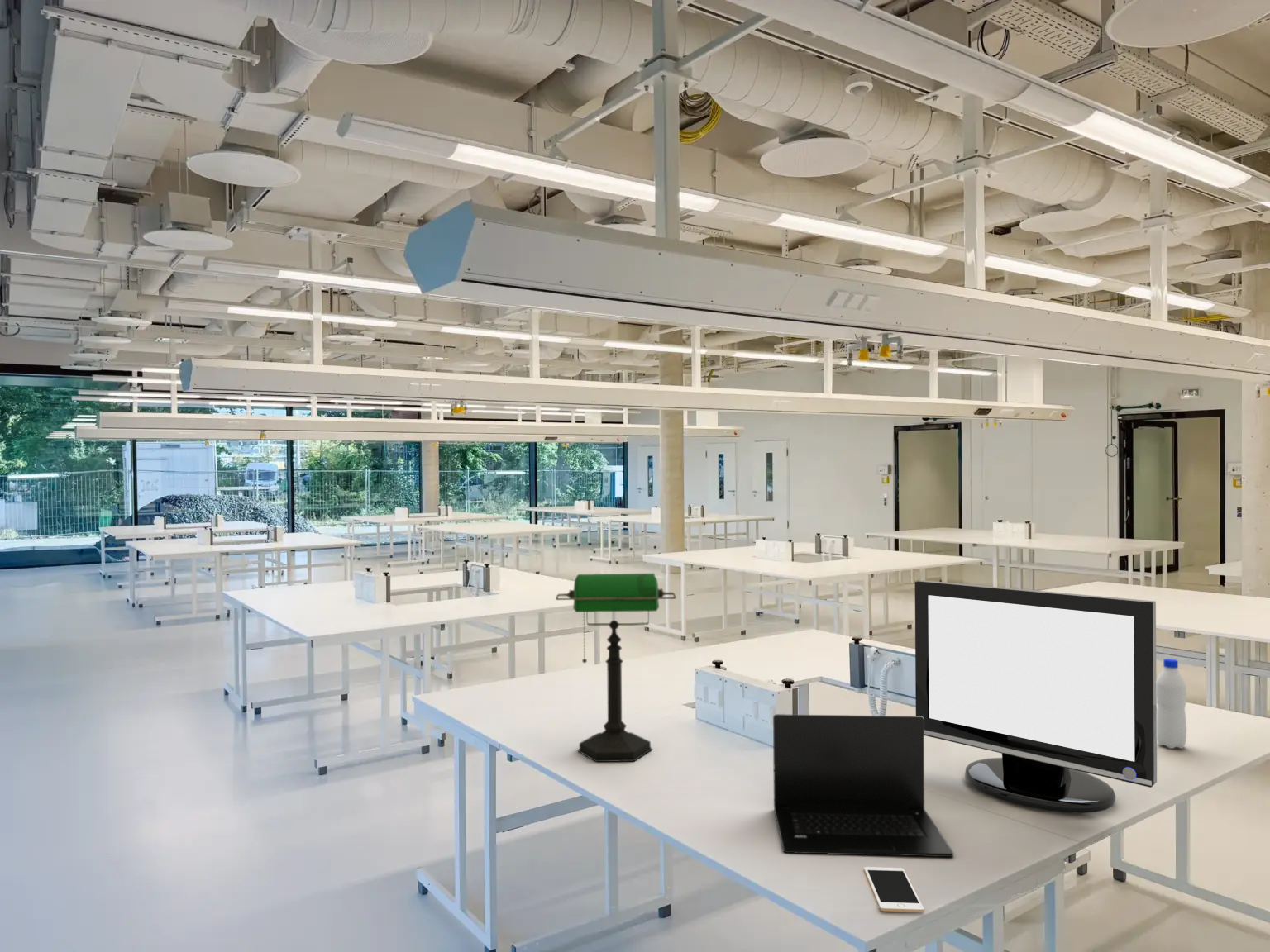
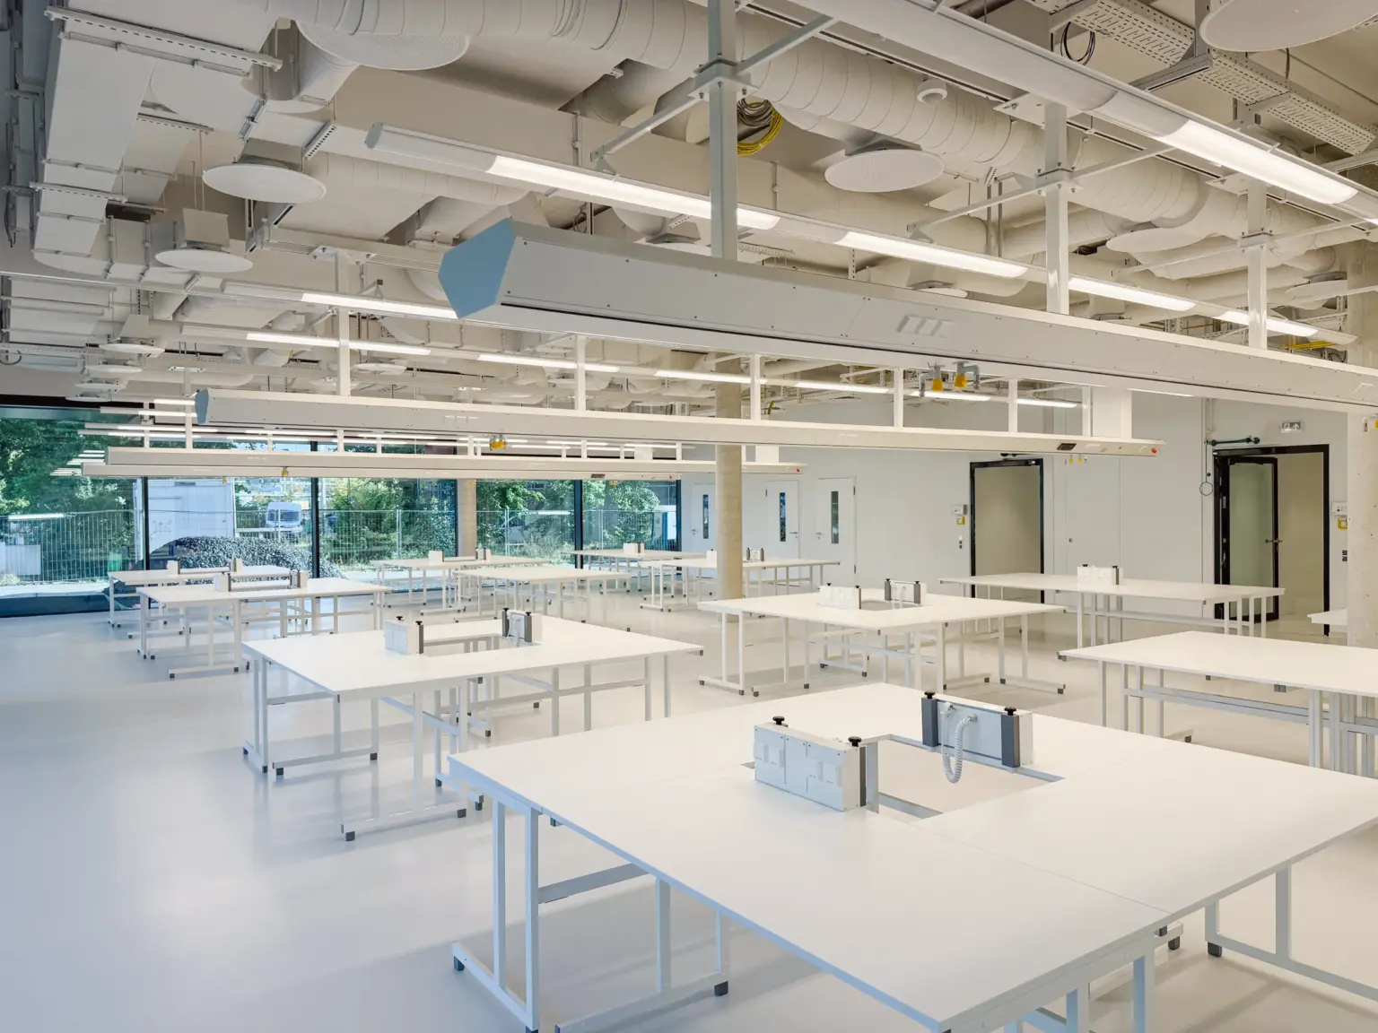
- water bottle [1156,658,1187,750]
- desk lamp [555,573,677,763]
- monitor [914,579,1158,814]
- laptop [772,713,954,858]
- cell phone [863,866,925,913]
